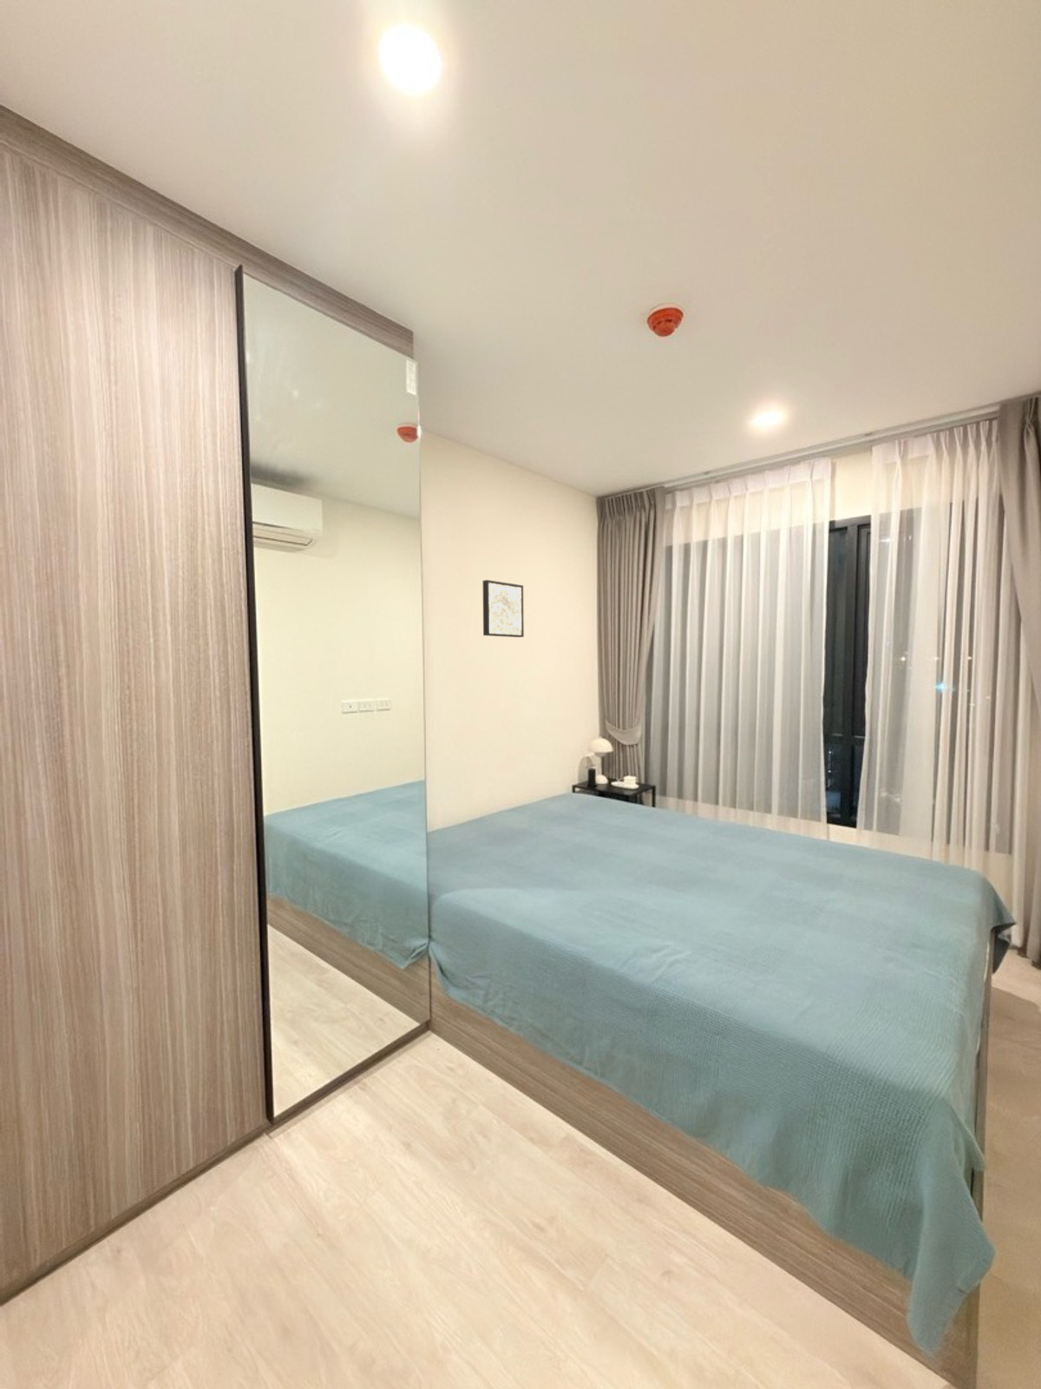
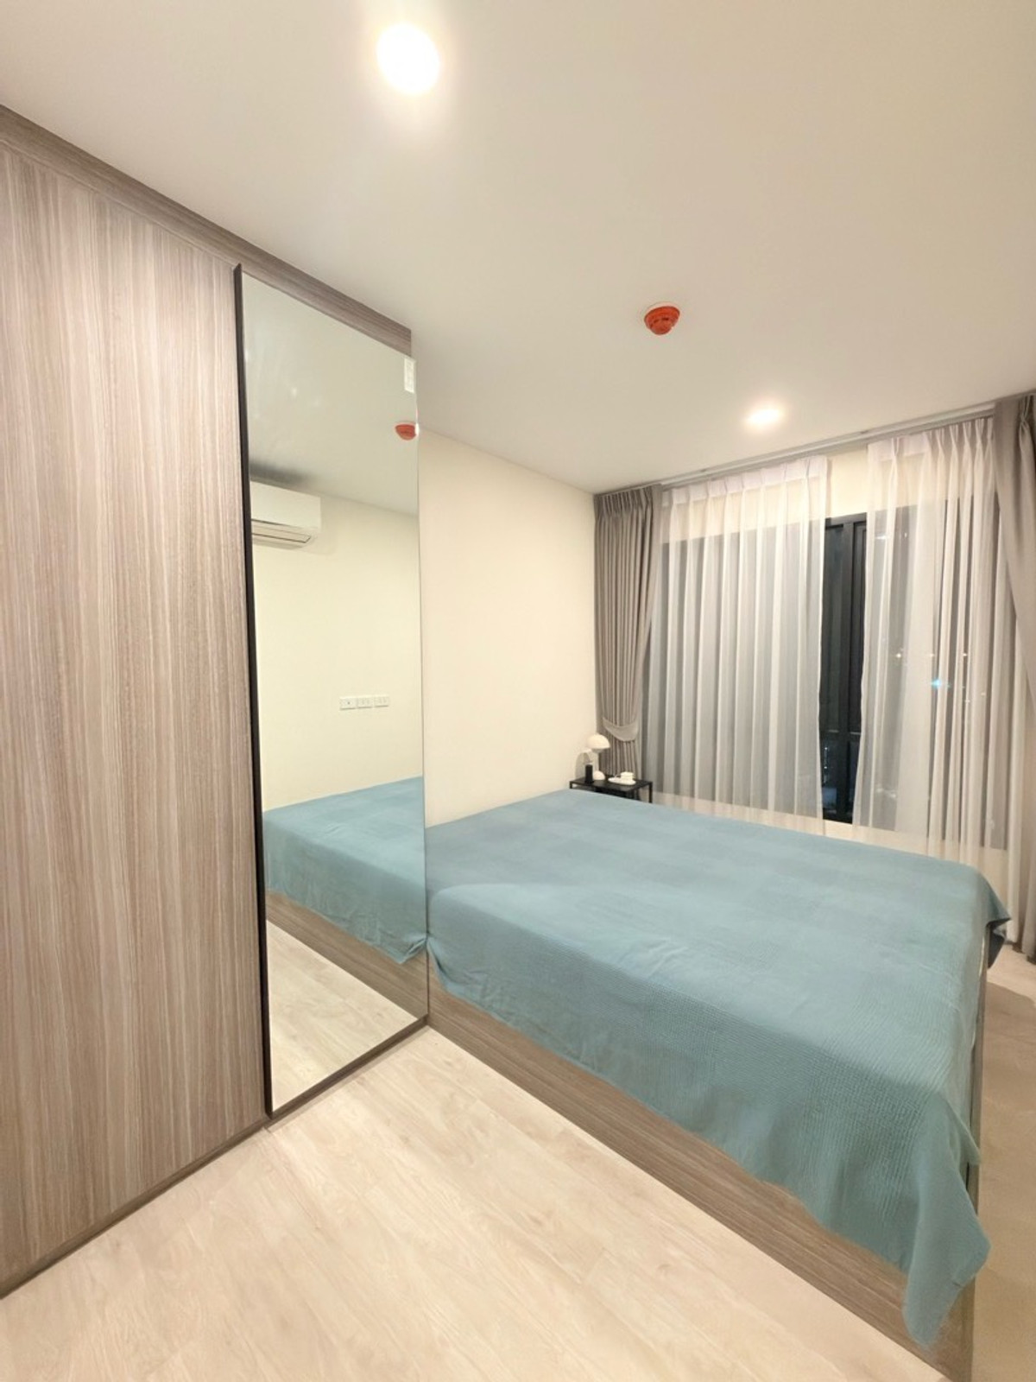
- wall art [482,579,525,638]
